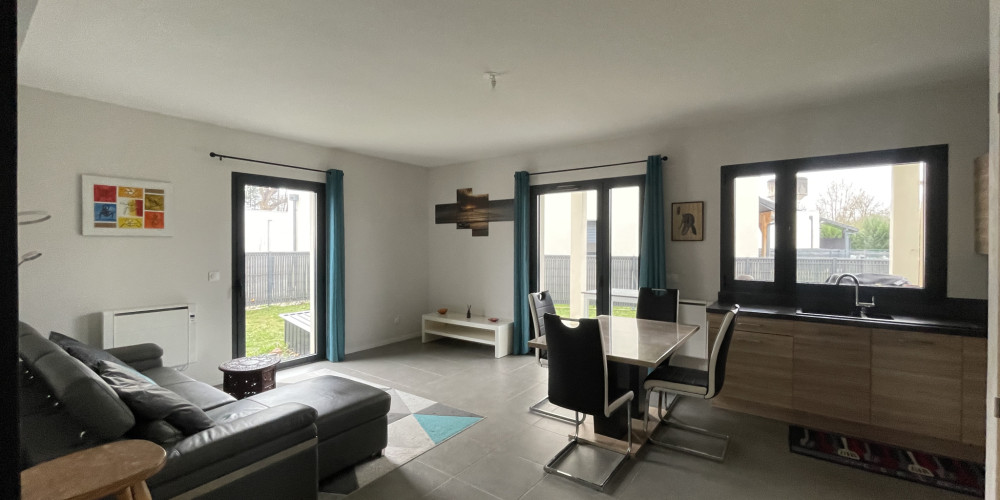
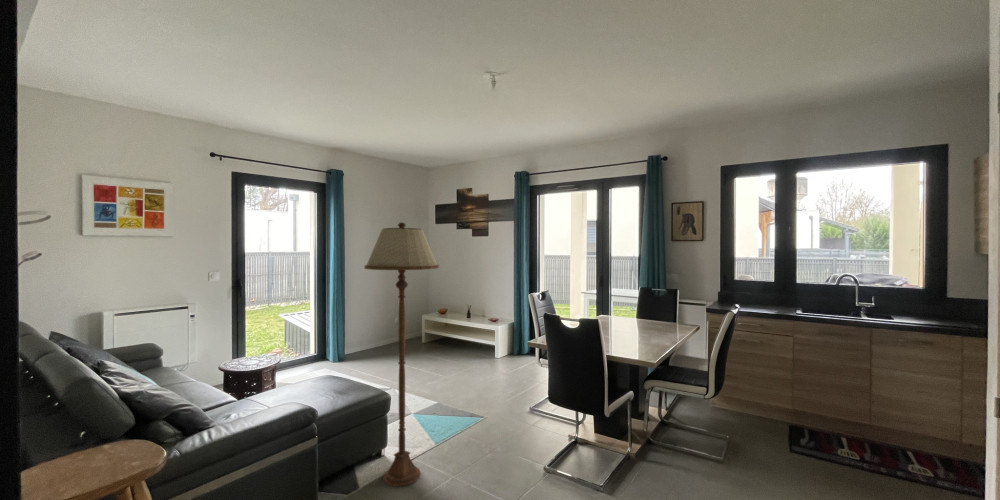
+ floor lamp [364,221,440,488]
